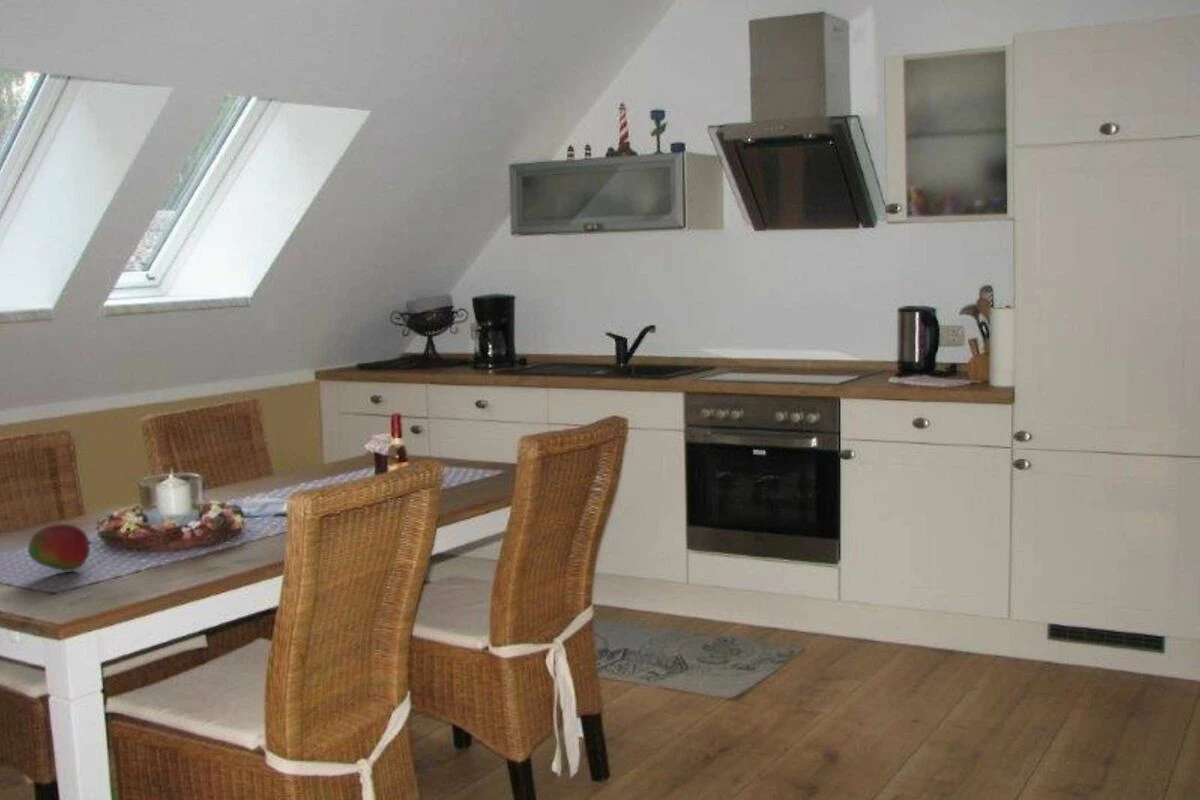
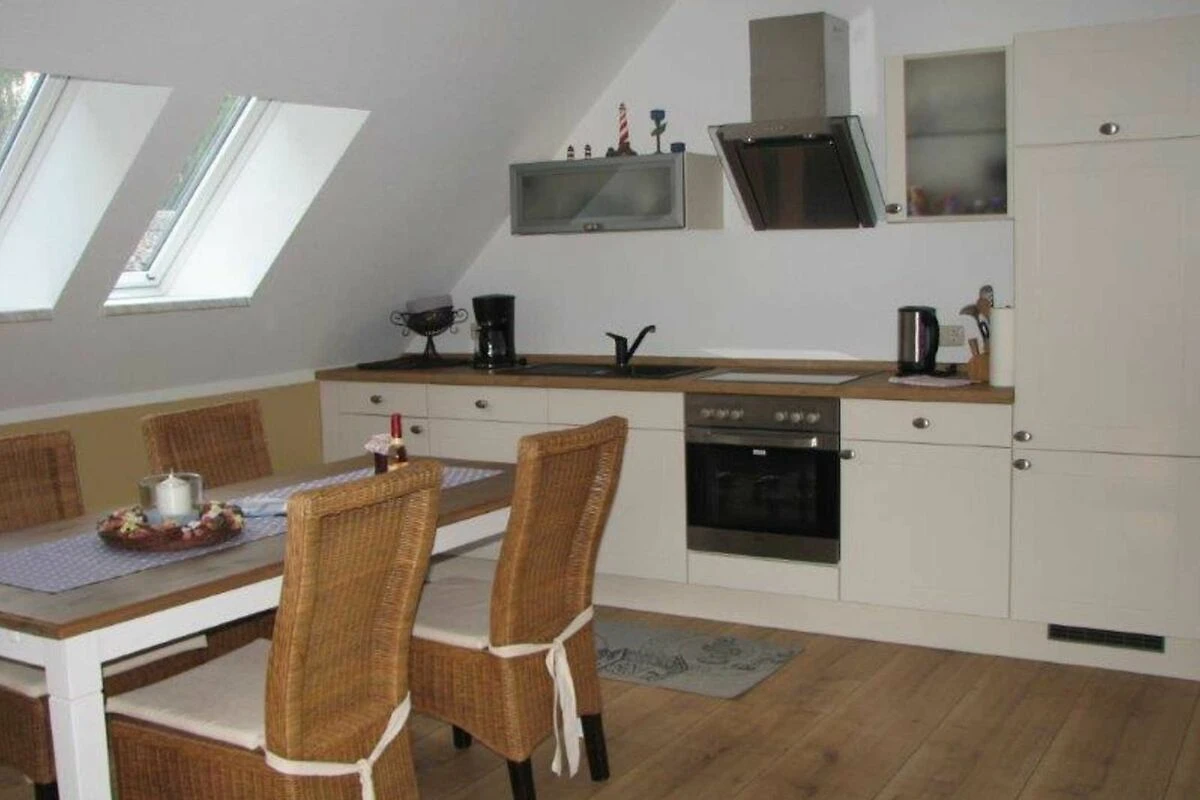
- fruit [27,523,93,572]
